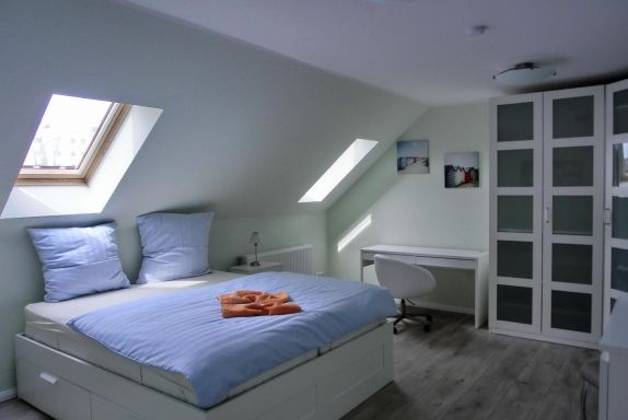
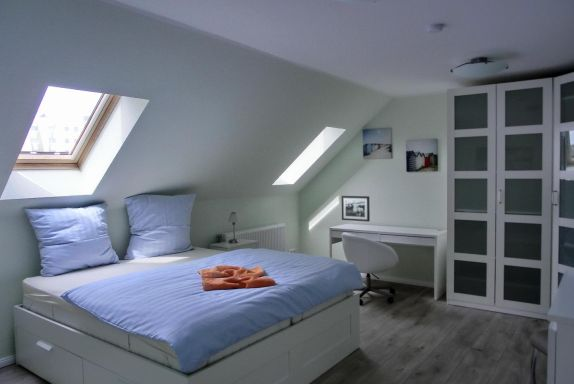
+ picture frame [341,195,371,223]
